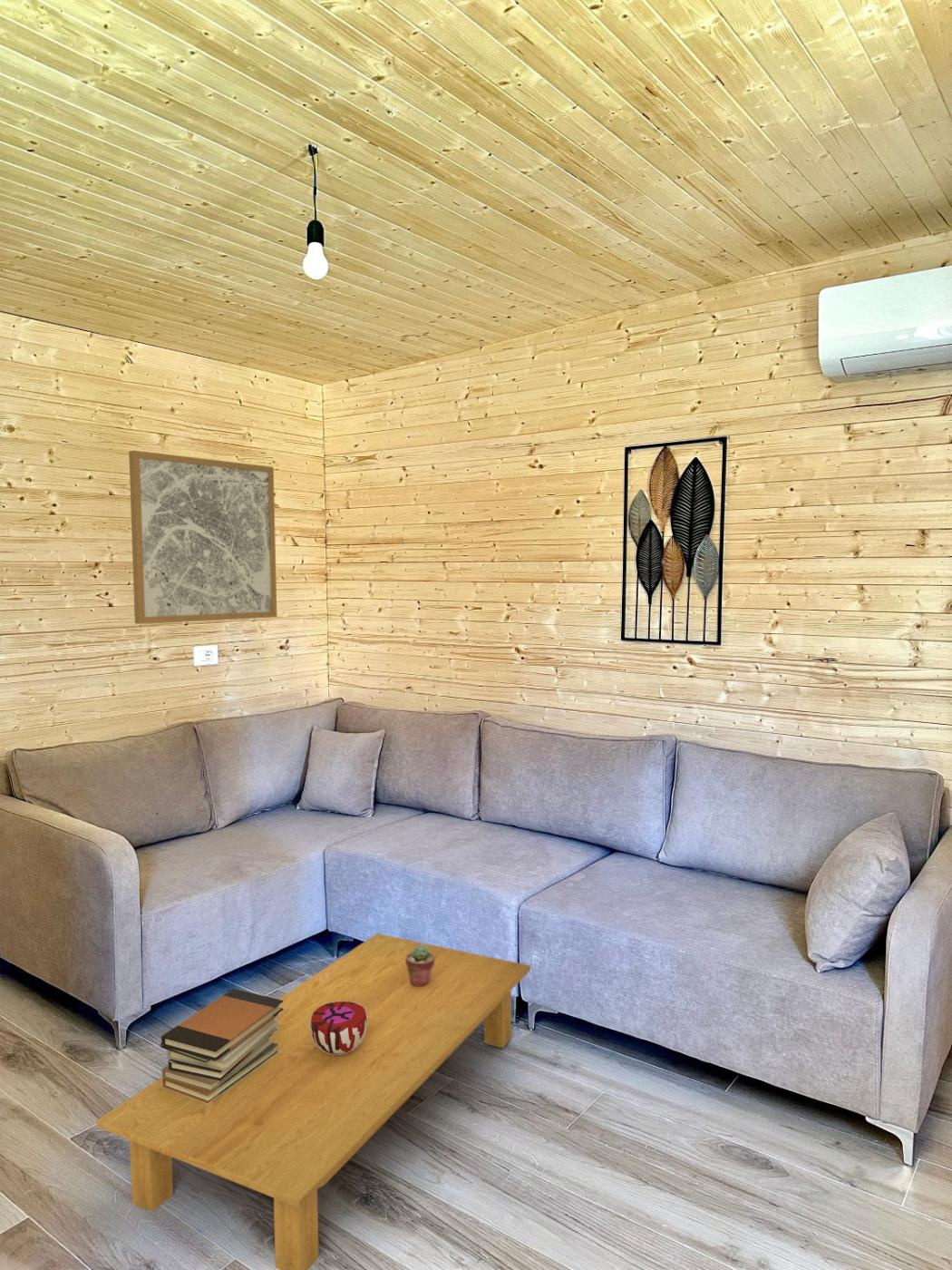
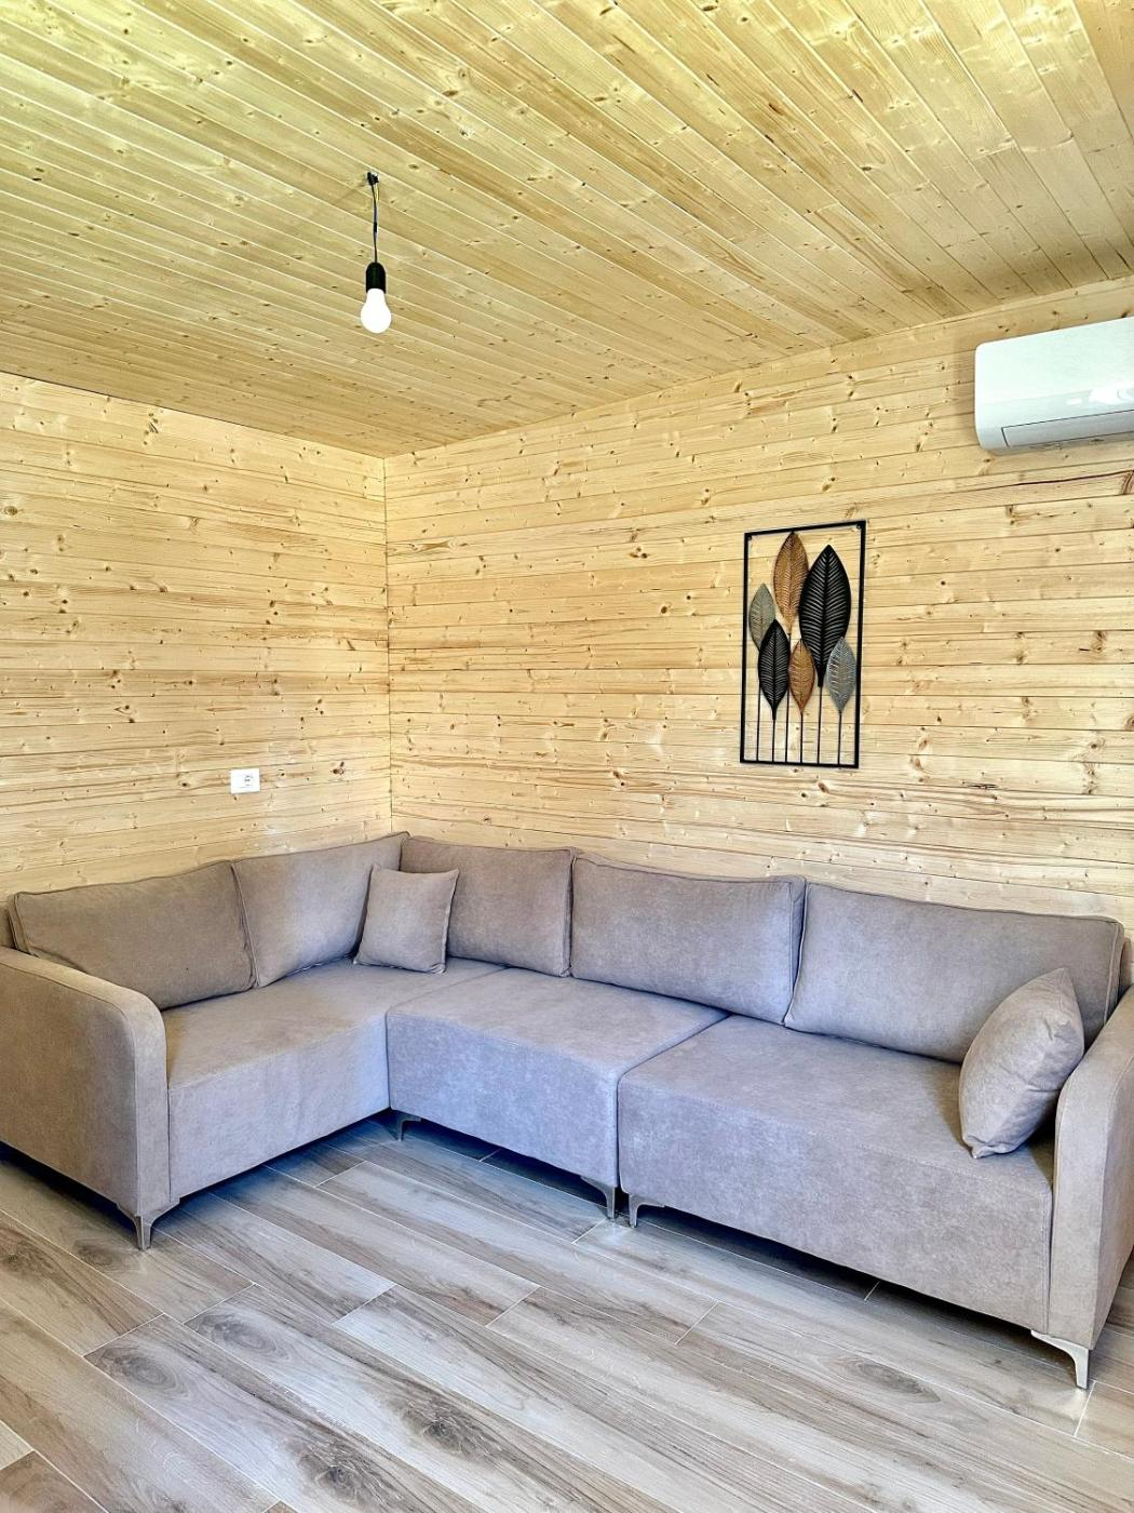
- coffee table [96,933,531,1270]
- decorative bowl [310,1001,367,1054]
- potted succulent [405,945,434,987]
- book stack [160,988,284,1104]
- wall art [128,449,278,625]
